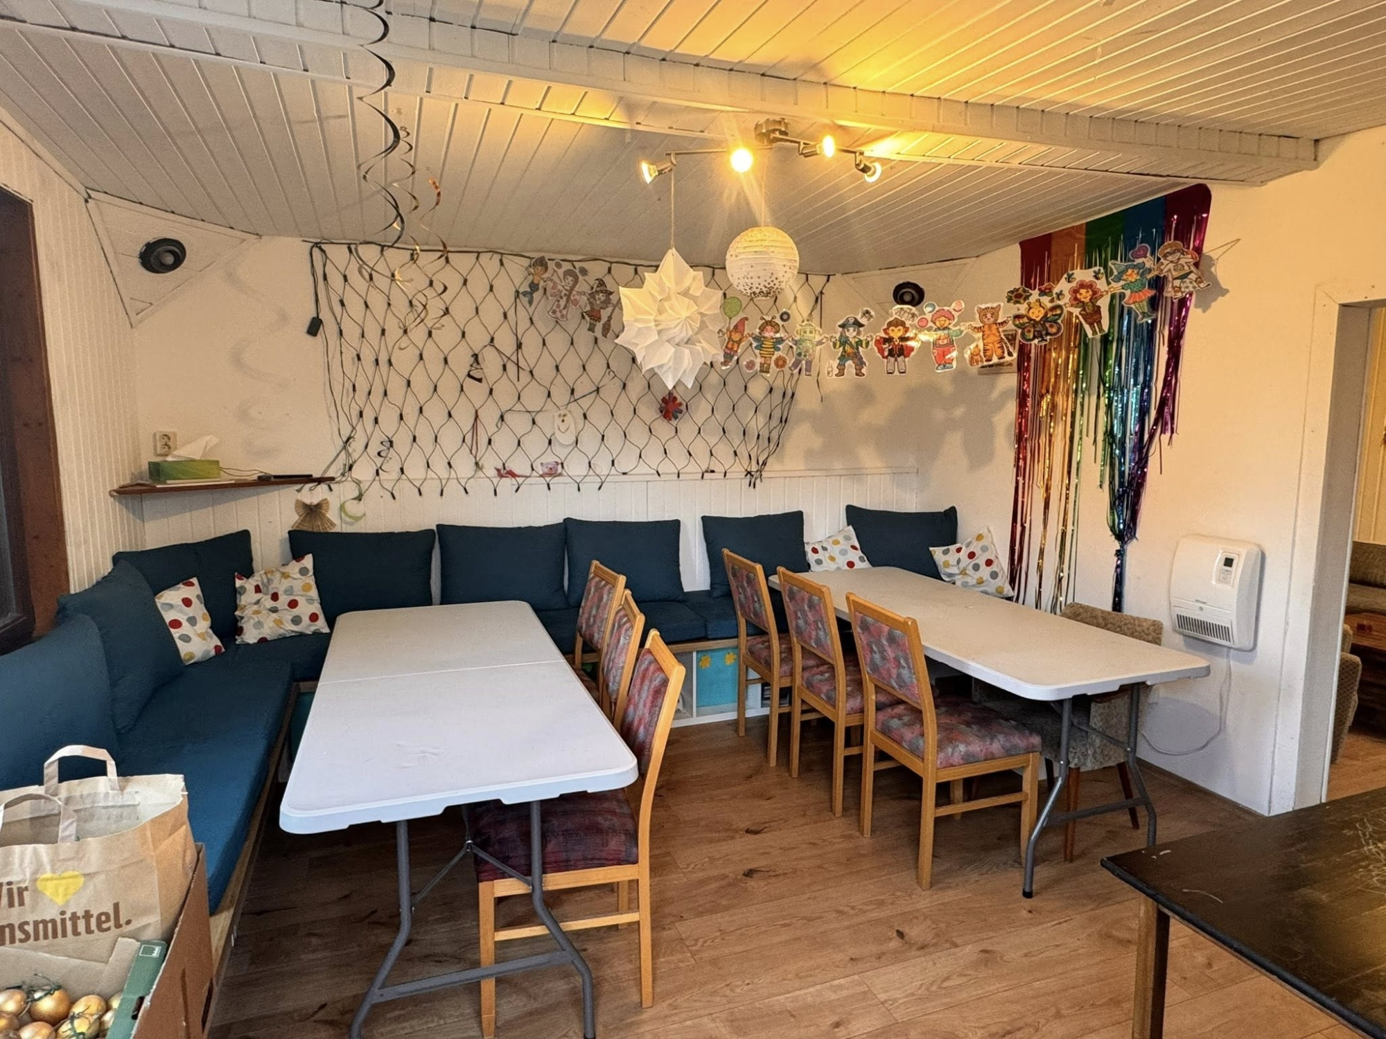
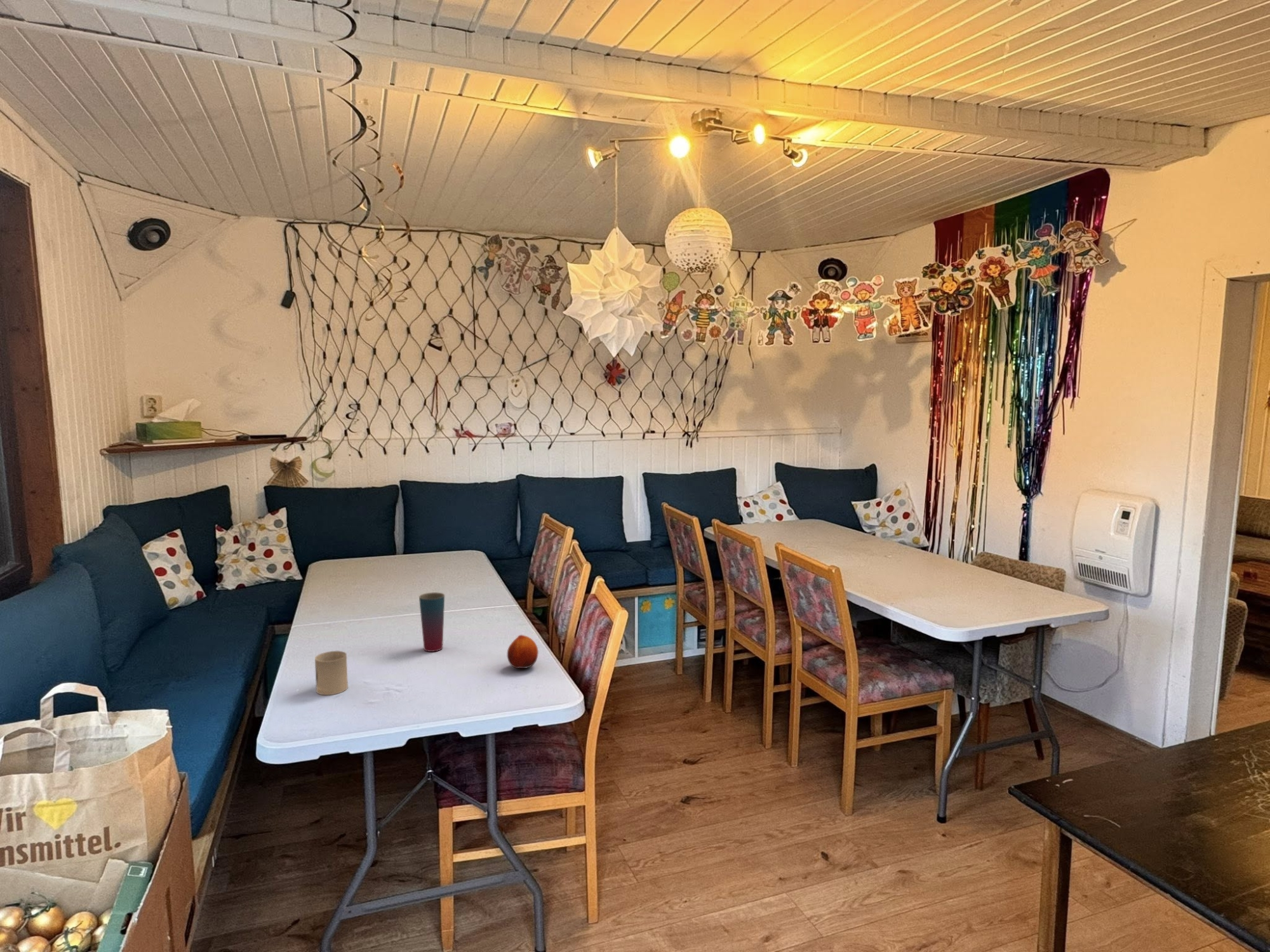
+ cup [418,592,445,652]
+ fruit [507,634,539,669]
+ cup [314,650,349,696]
